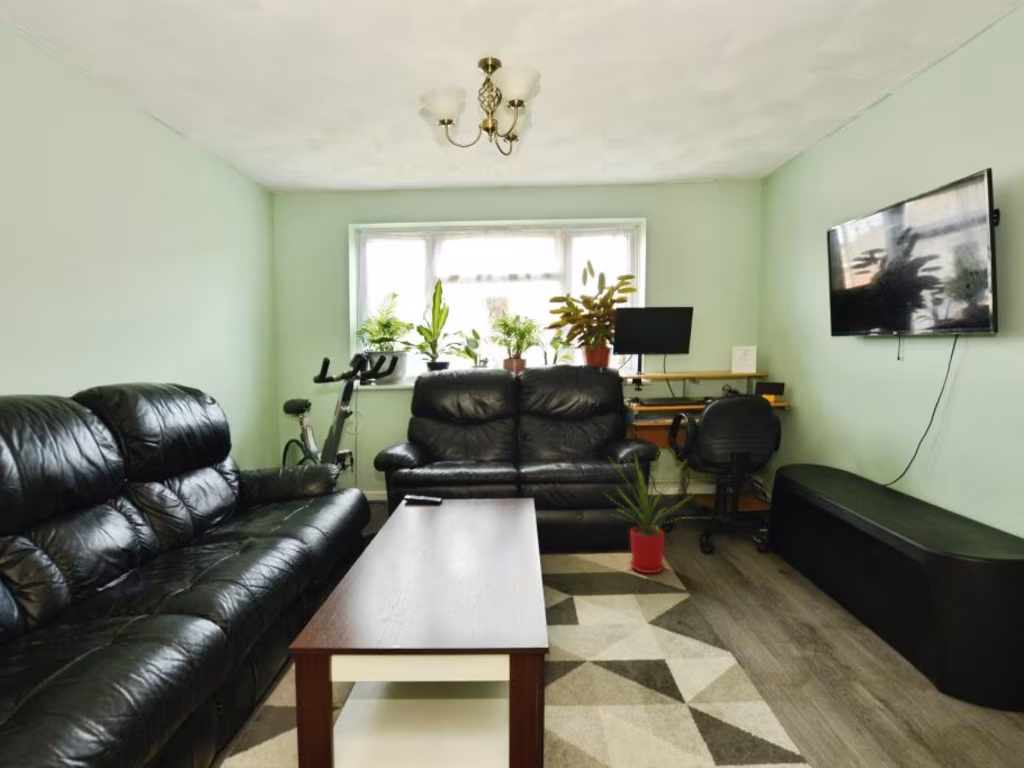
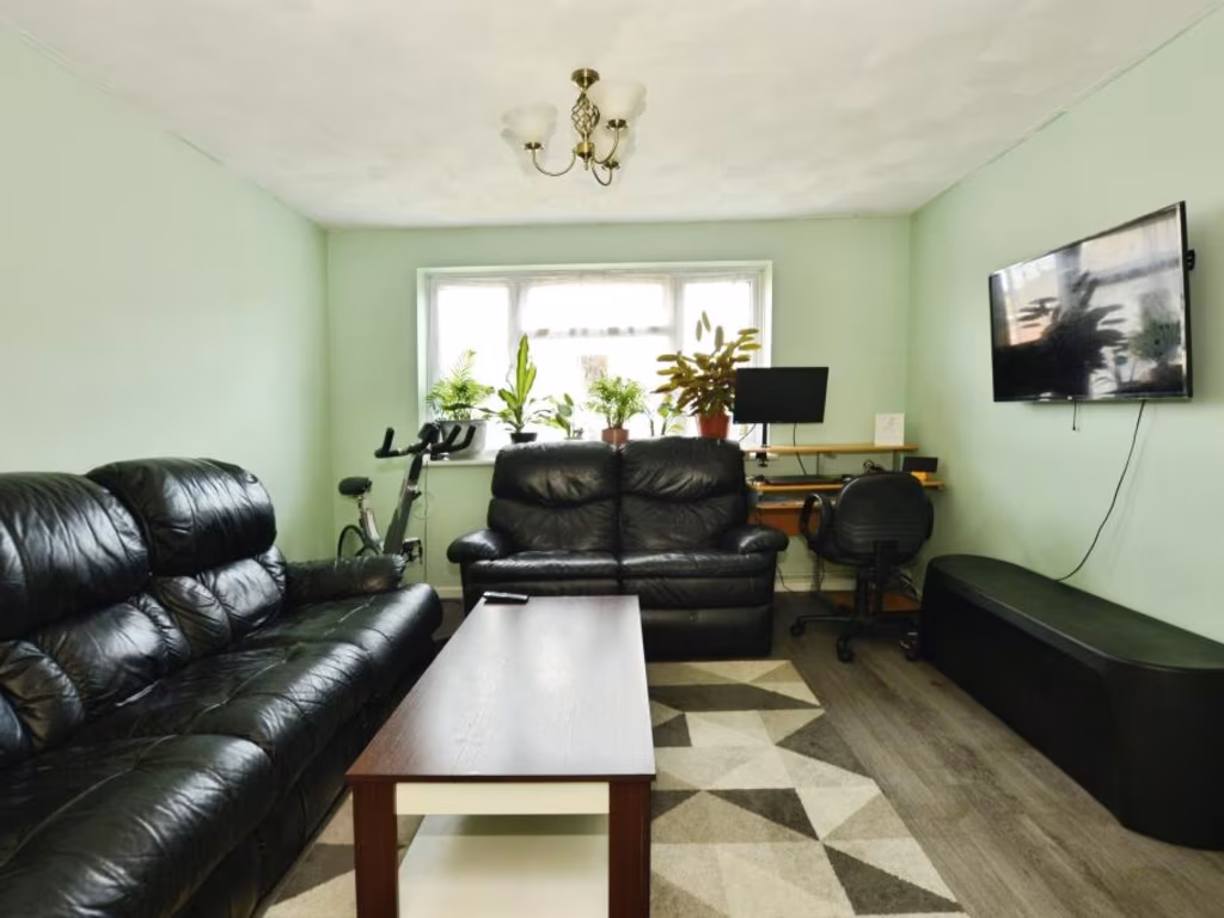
- house plant [601,446,698,574]
